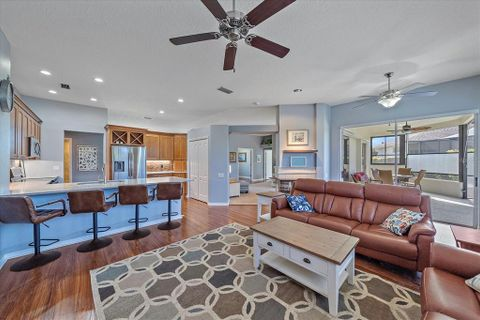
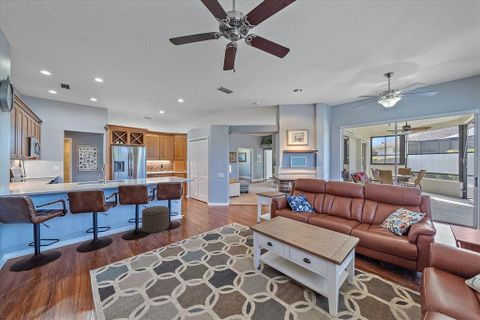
+ ottoman [141,205,170,234]
